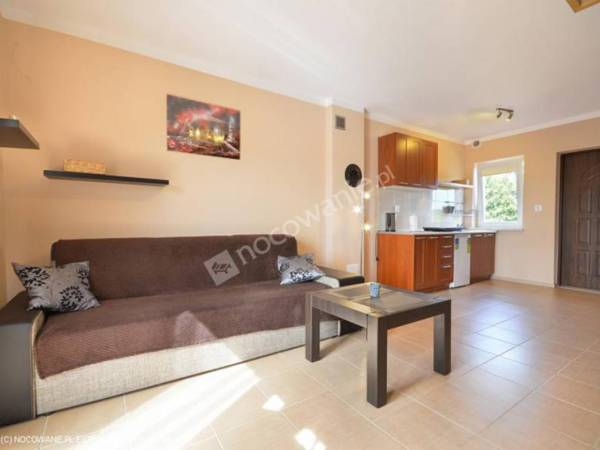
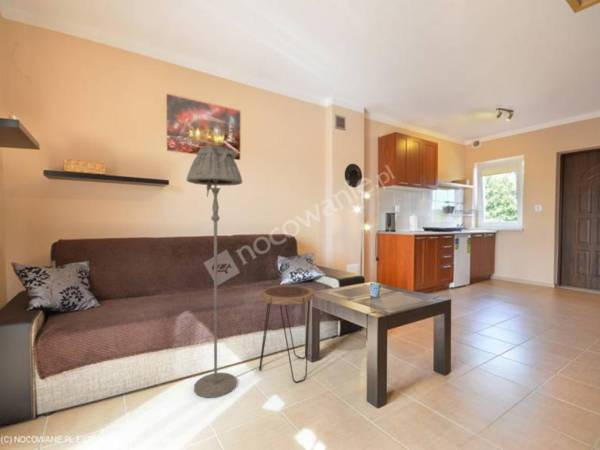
+ side table [258,284,316,384]
+ floor lamp [186,145,243,399]
